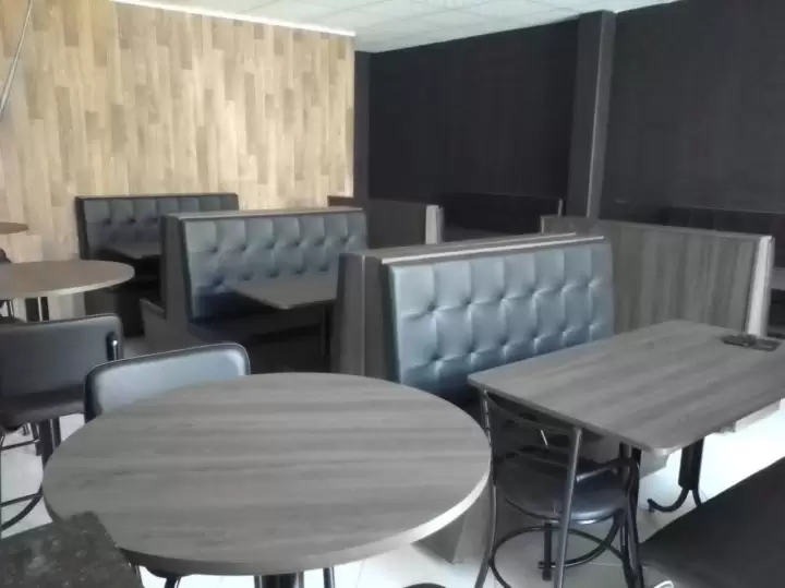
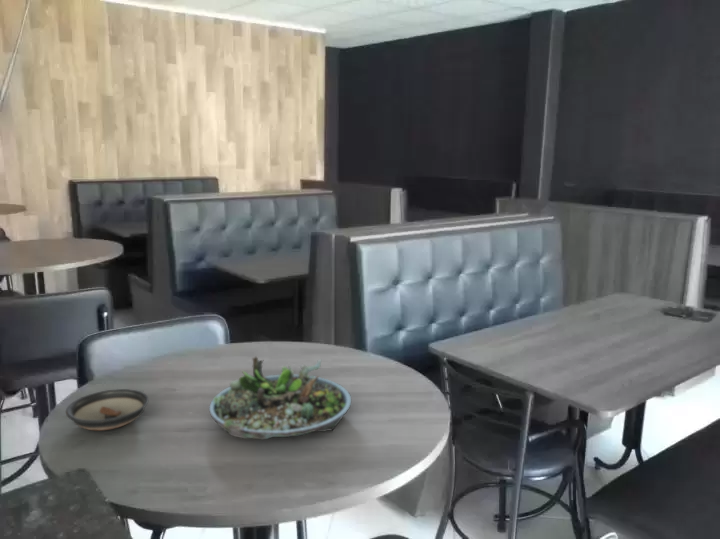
+ saucer [65,388,149,431]
+ succulent planter [208,355,352,440]
